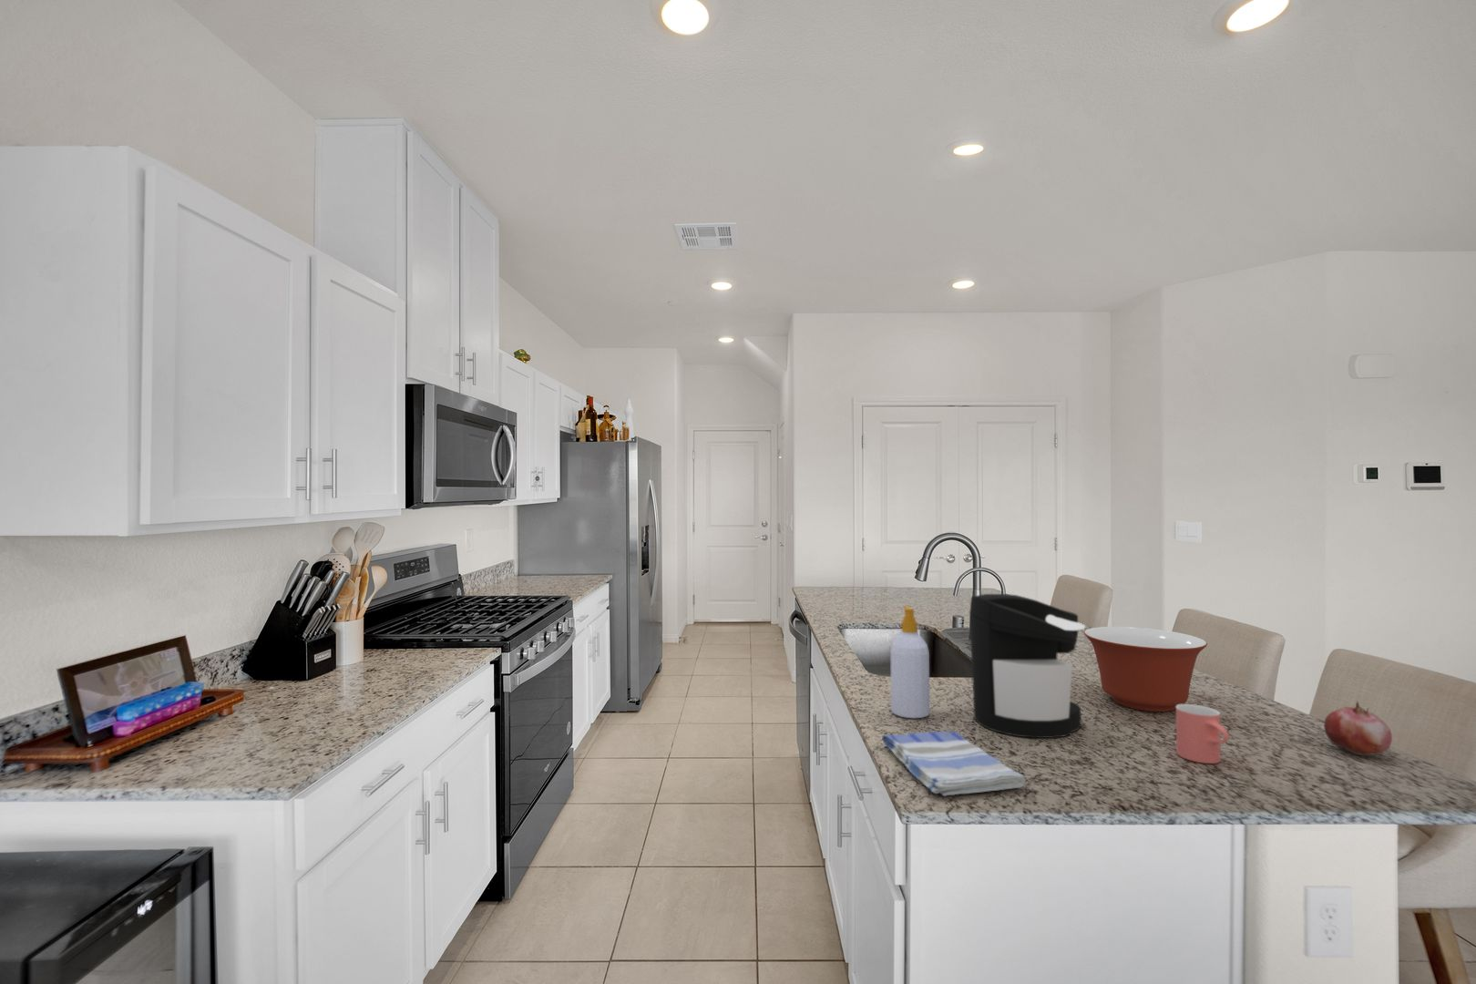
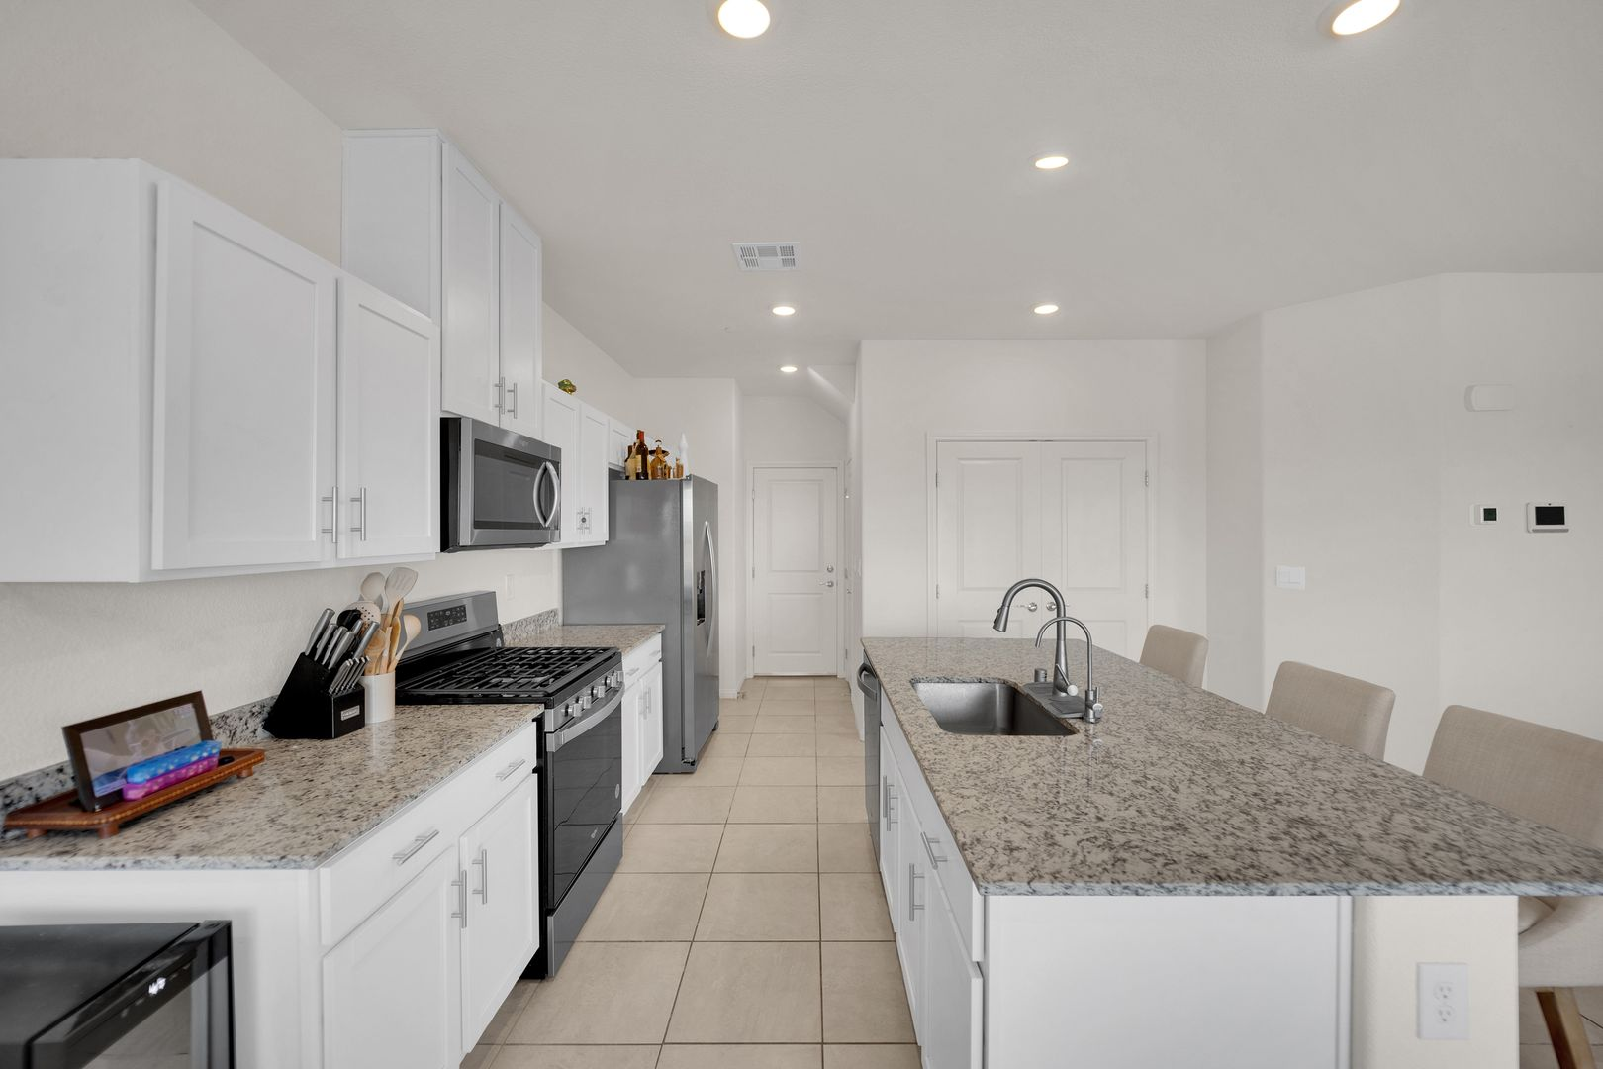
- fruit [1323,701,1394,757]
- dish towel [881,730,1027,797]
- soap bottle [890,605,930,719]
- mixing bowl [1083,626,1208,713]
- coffee maker [969,593,1086,739]
- cup [1175,703,1229,764]
